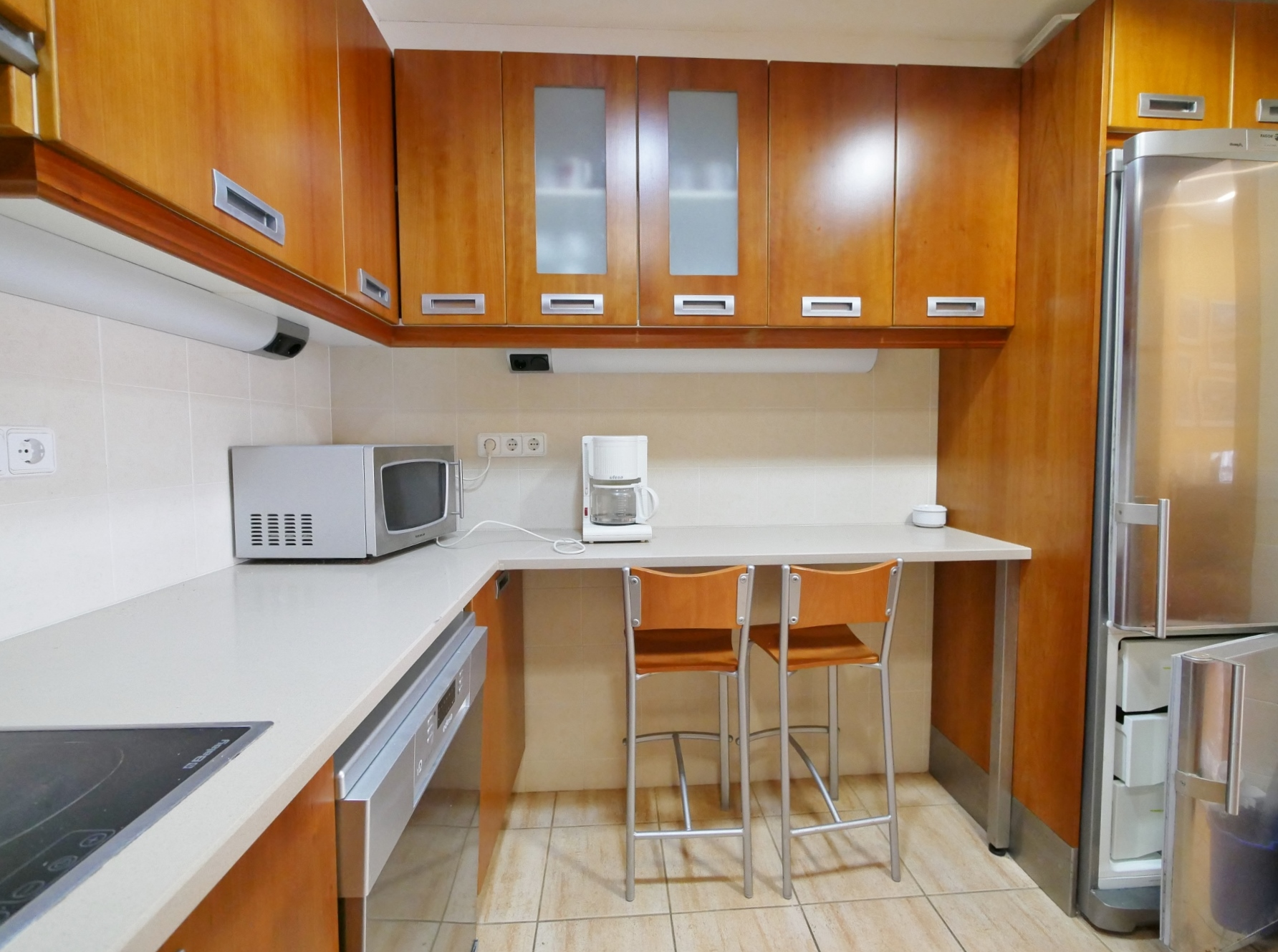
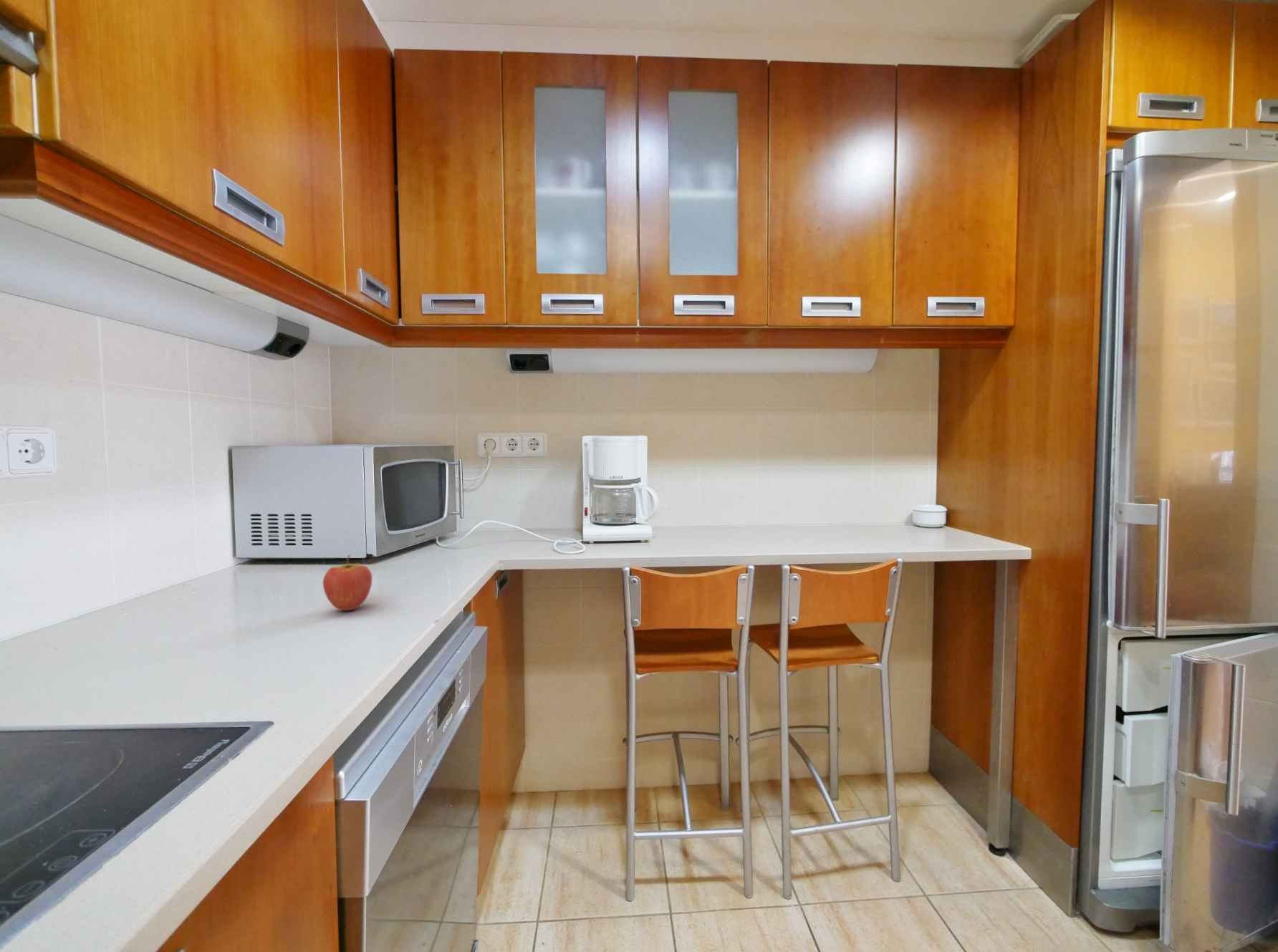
+ fruit [322,554,373,611]
